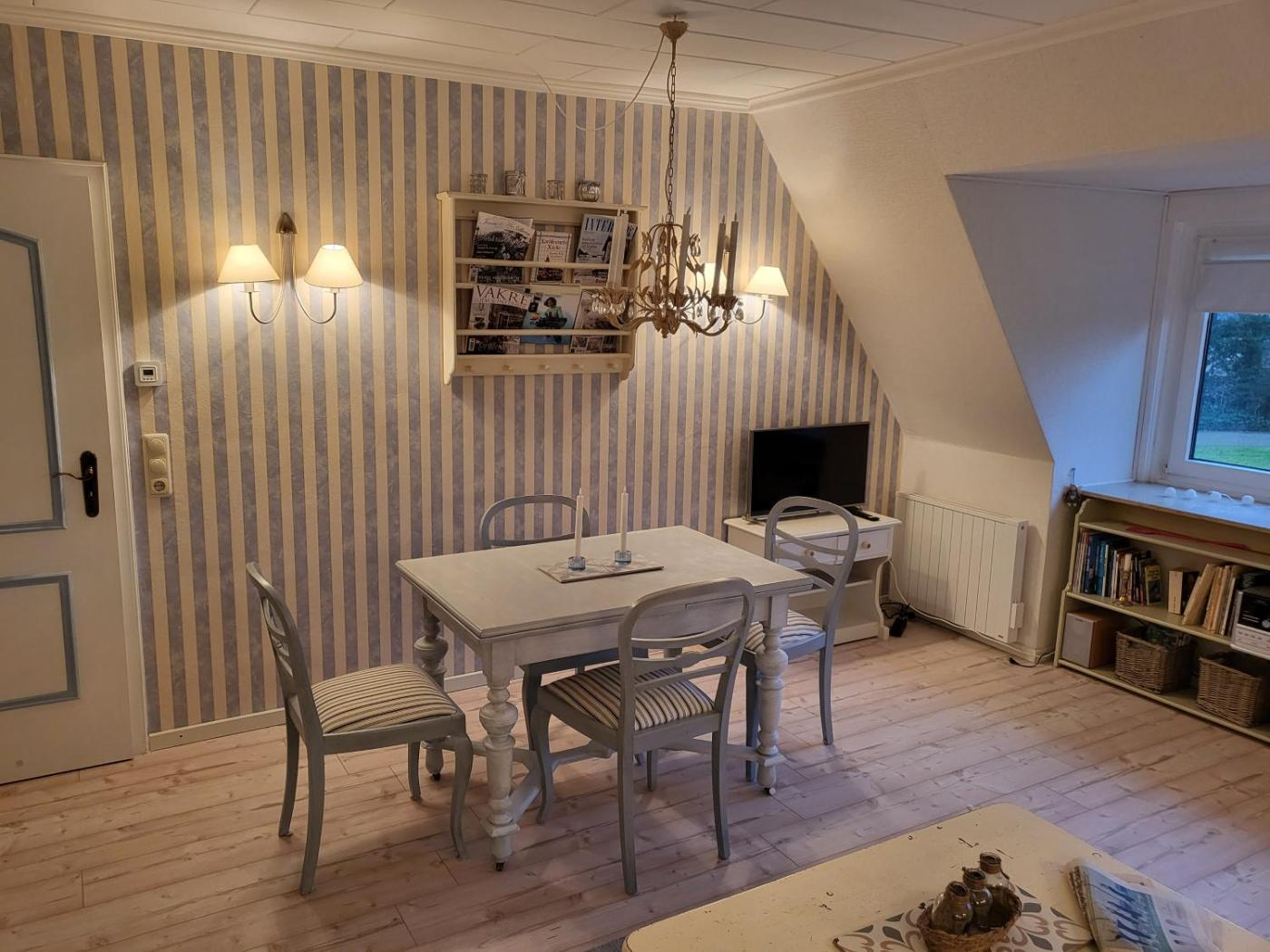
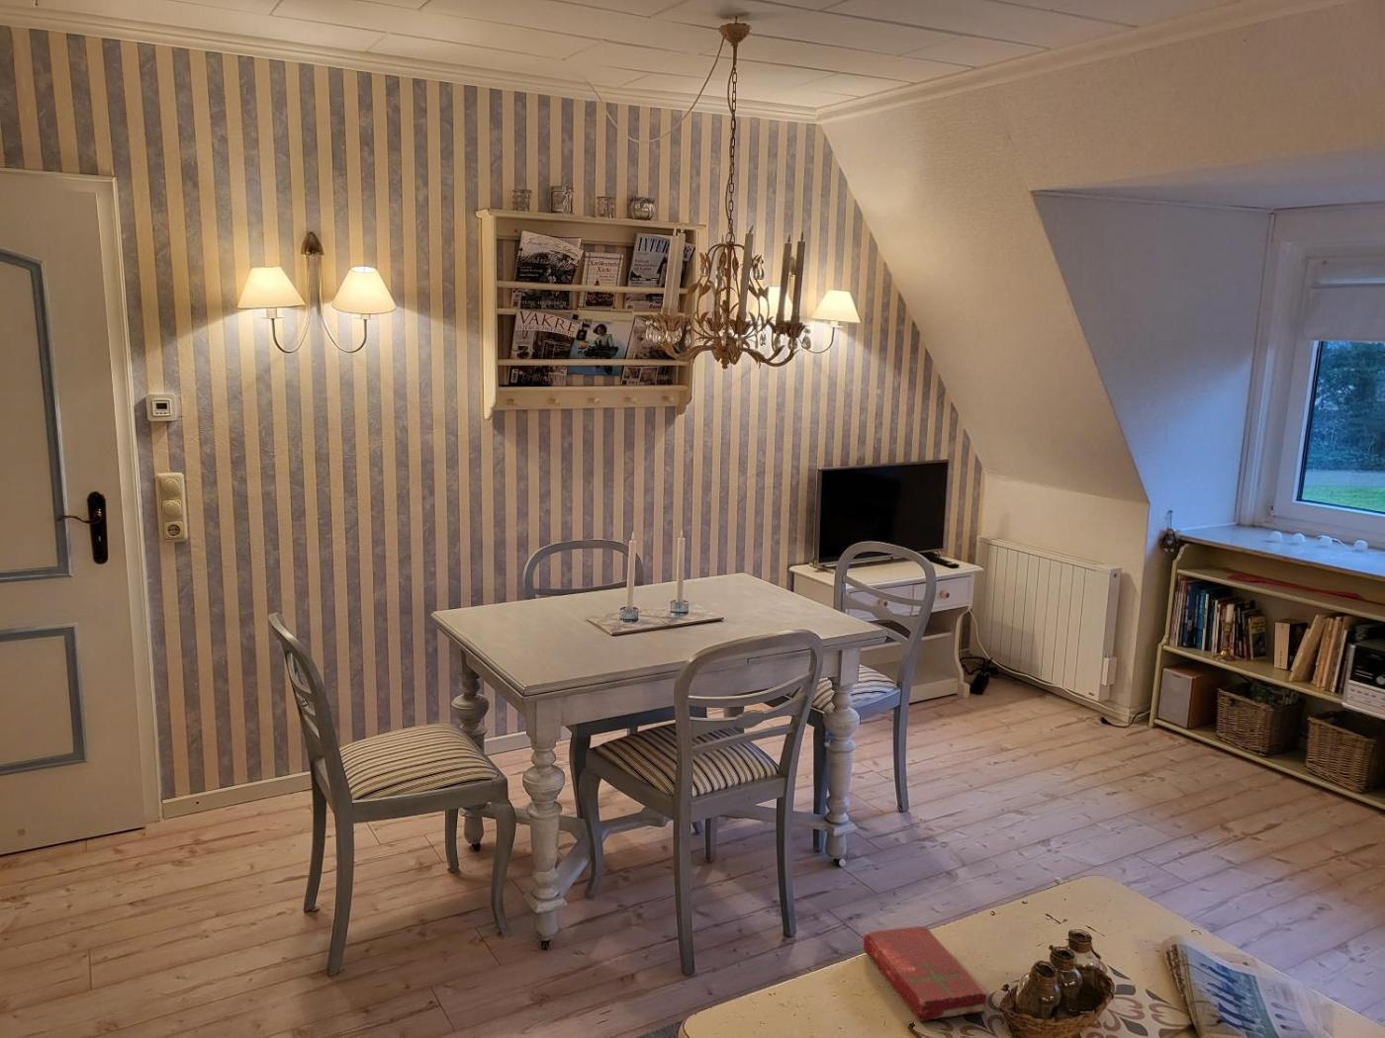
+ book [862,926,988,1022]
